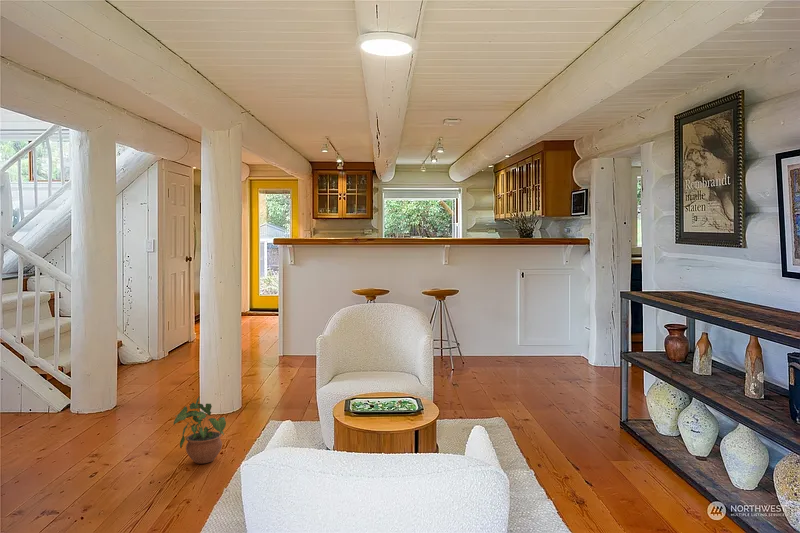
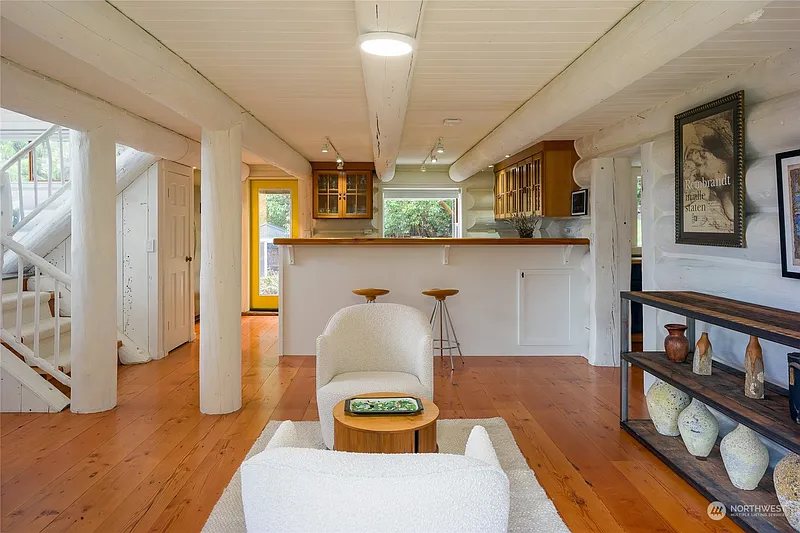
- potted plant [173,396,227,465]
